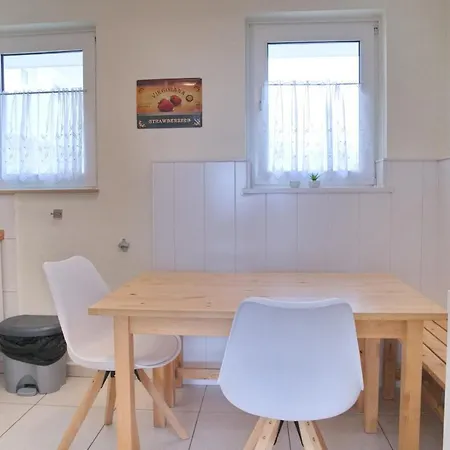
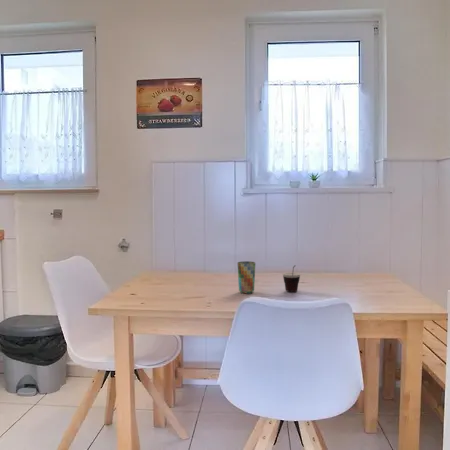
+ cup [236,260,256,294]
+ cup [282,265,301,293]
